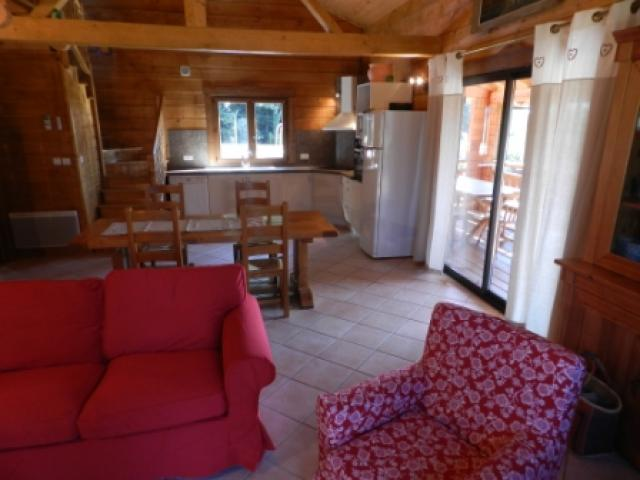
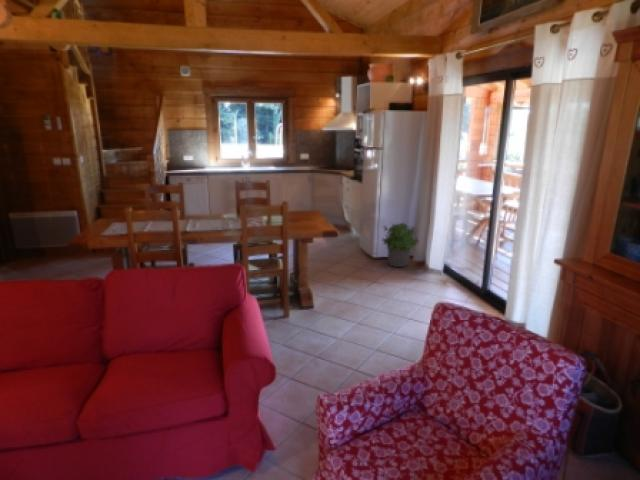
+ potted plant [381,222,420,268]
